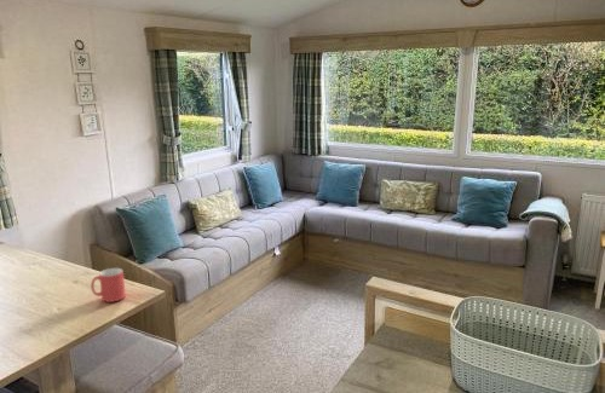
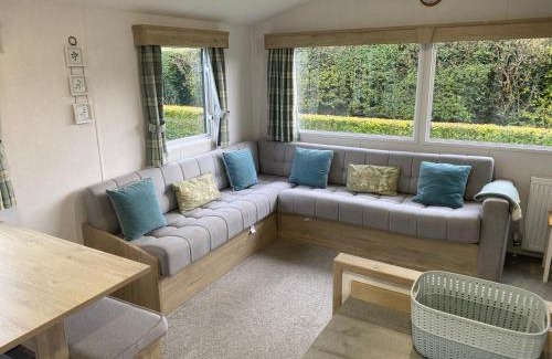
- mug [90,267,127,304]
